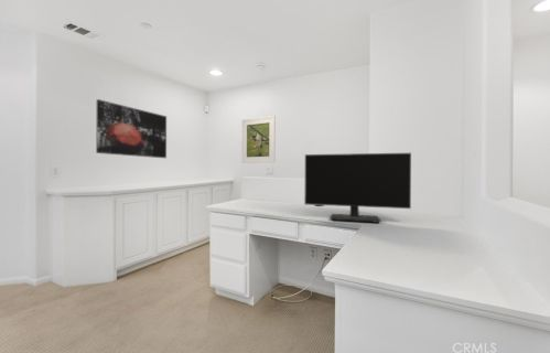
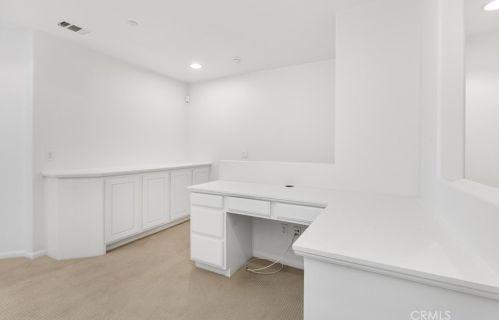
- monitor [303,152,412,224]
- wall art [95,98,168,159]
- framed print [240,115,277,164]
